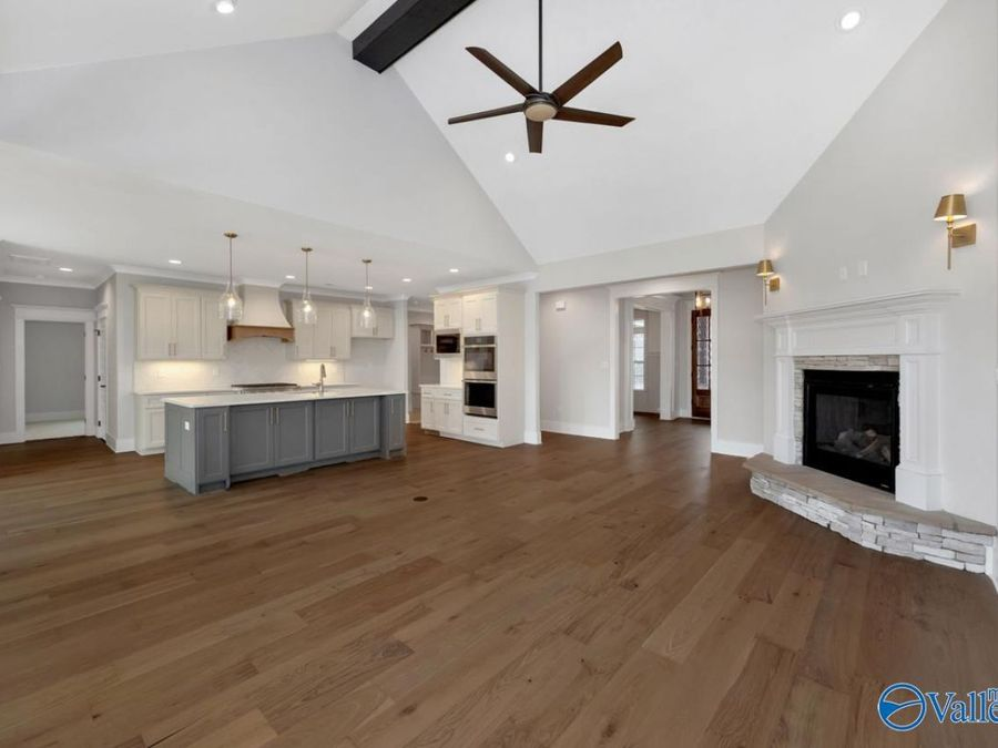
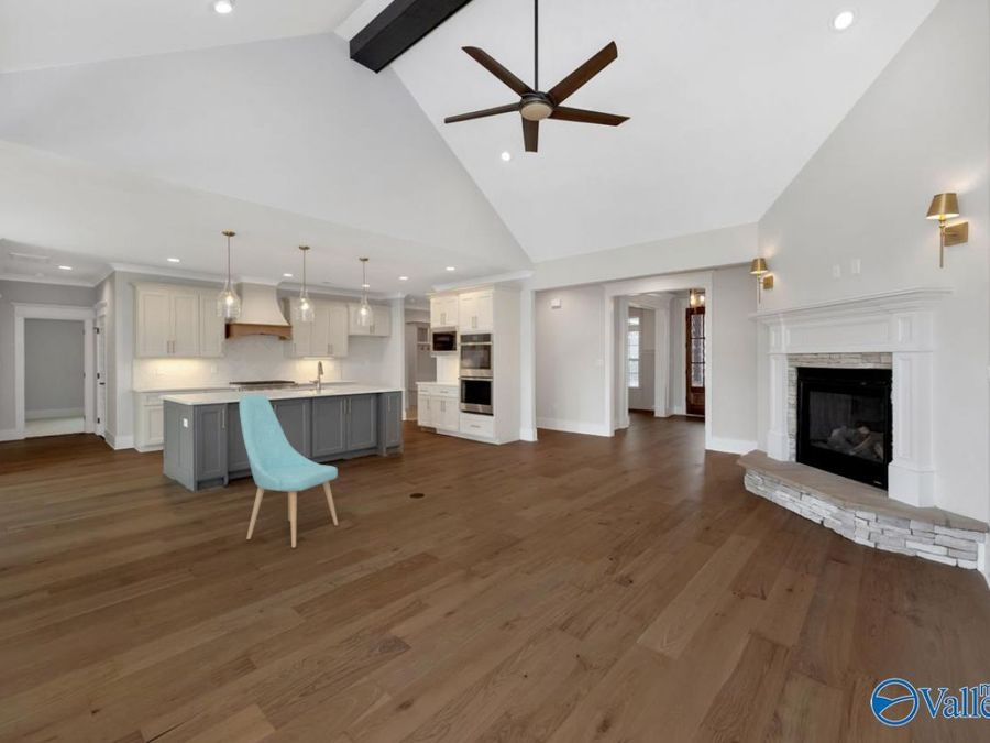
+ chair [239,394,339,549]
